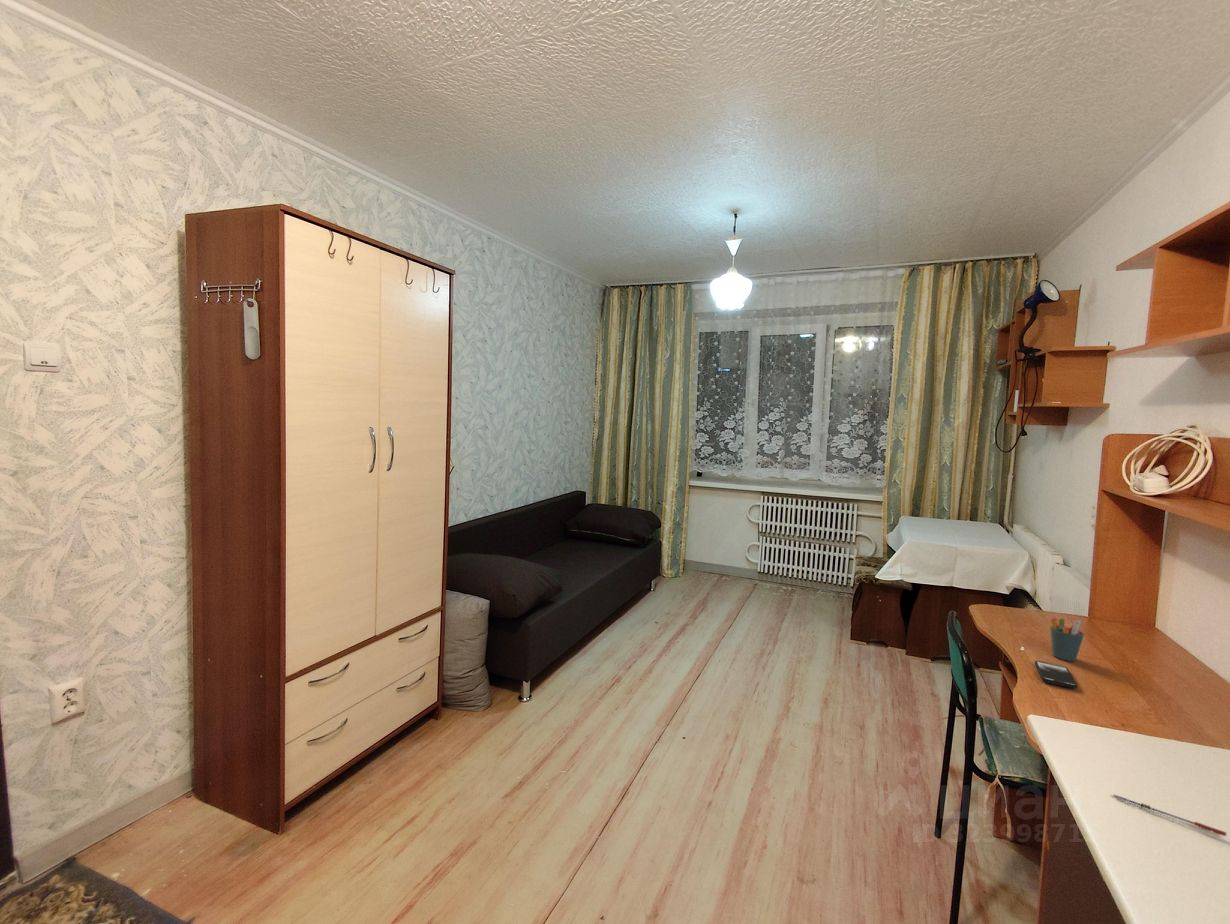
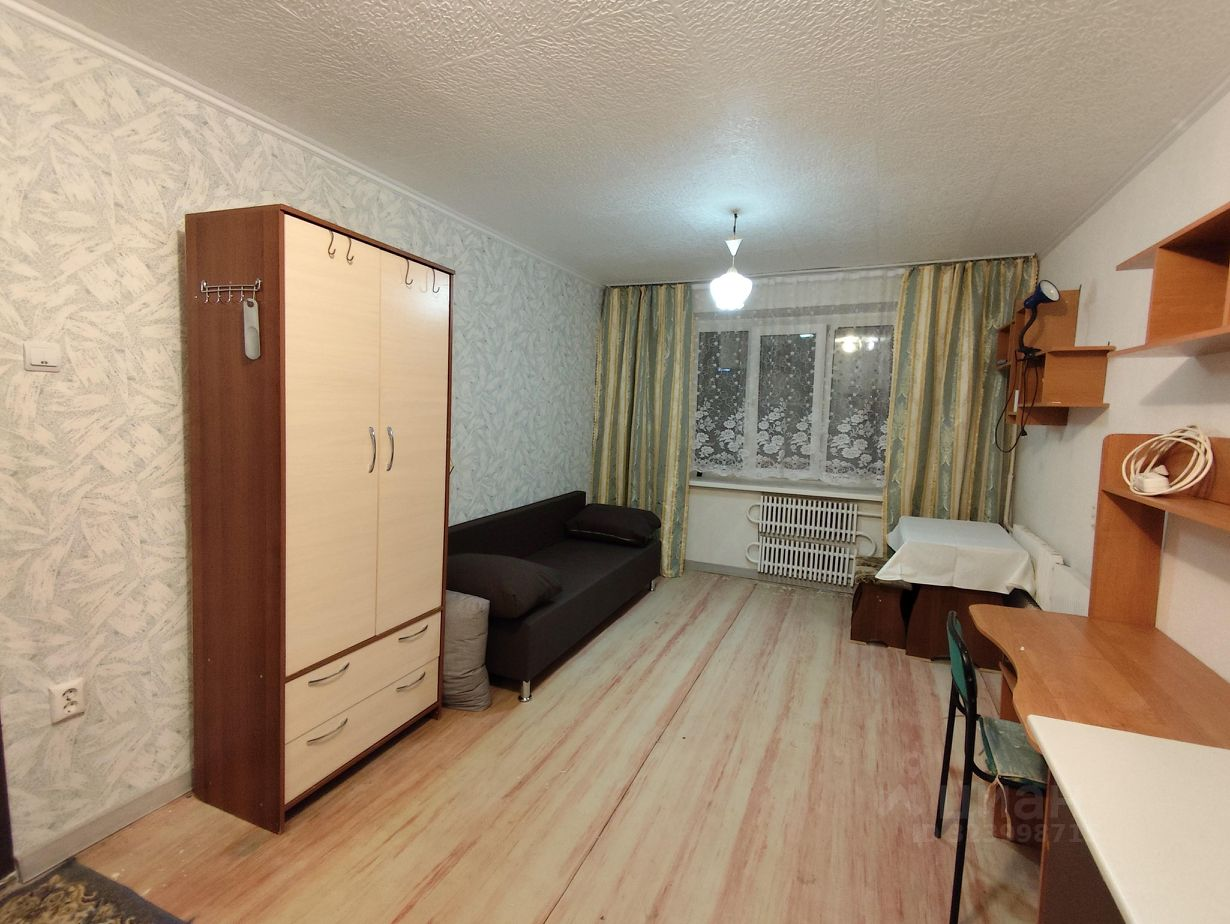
- smartphone [1034,660,1078,689]
- pen [1112,793,1227,837]
- pen holder [1049,616,1085,662]
